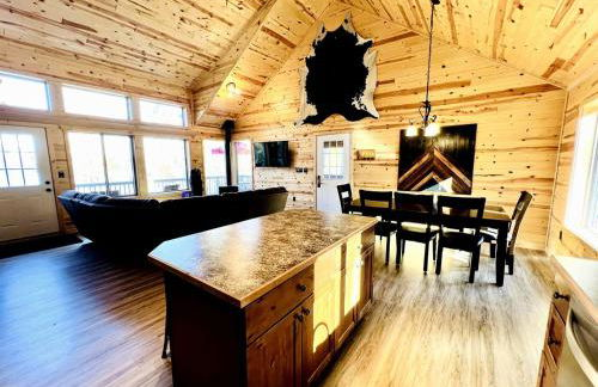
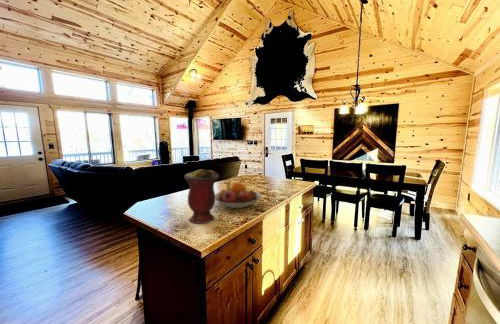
+ vase [183,168,220,224]
+ fruit bowl [215,181,263,209]
